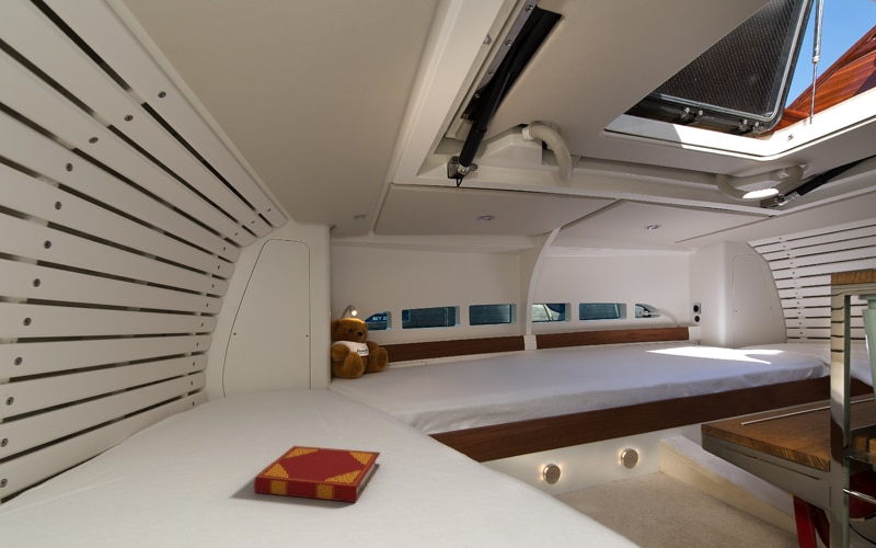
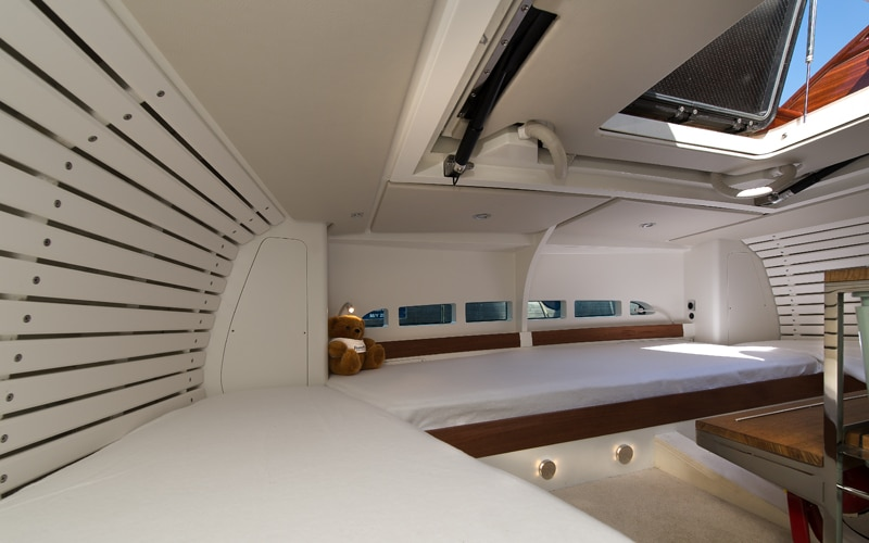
- hardback book [253,445,381,503]
